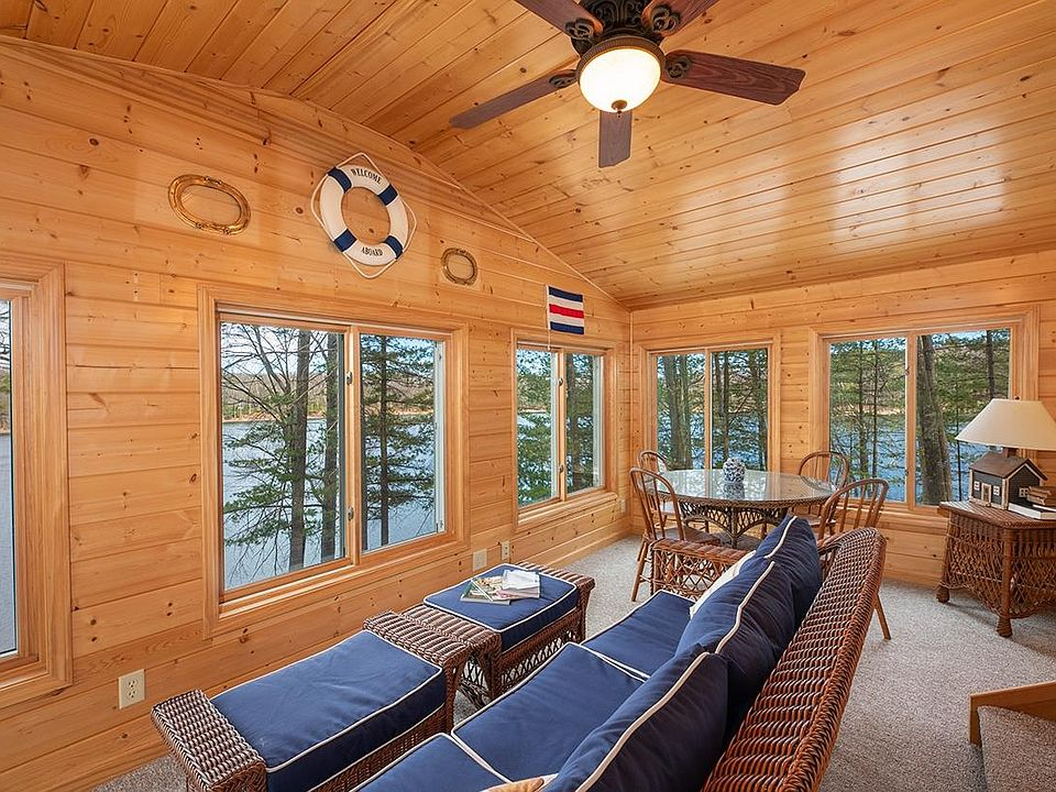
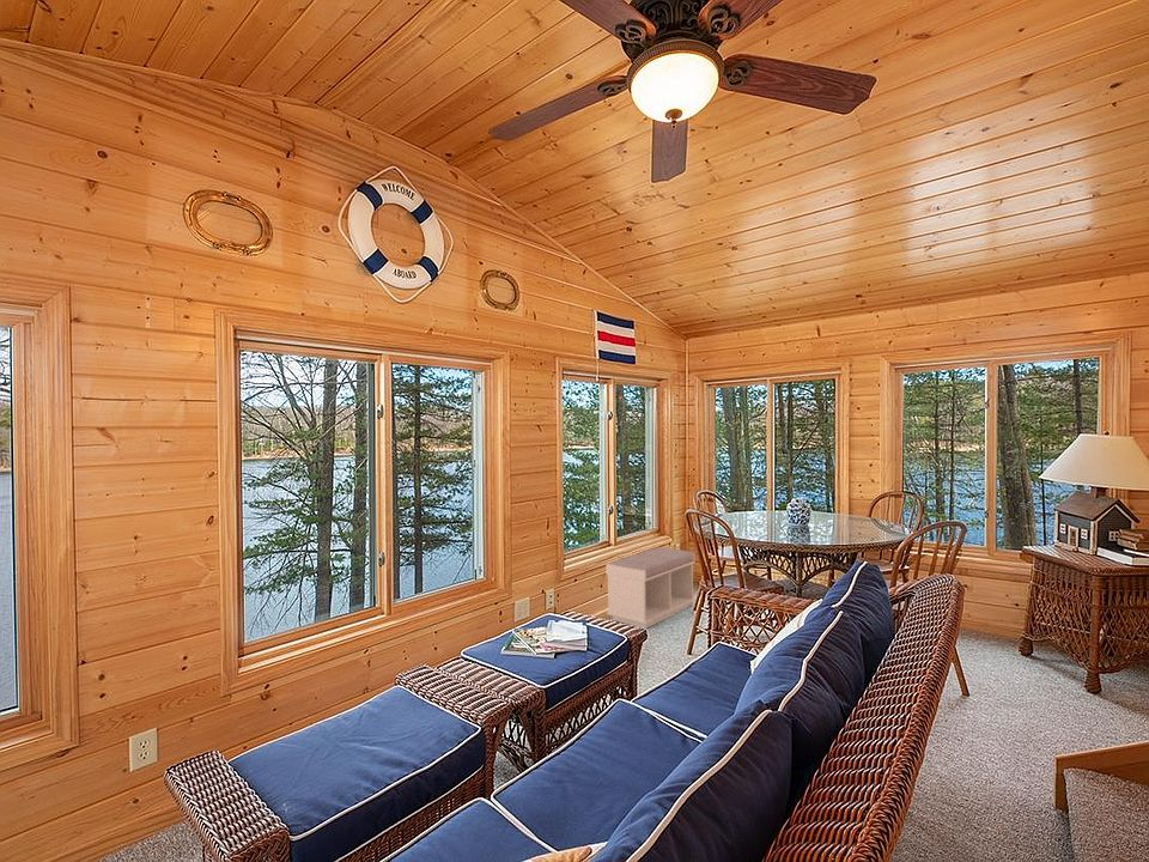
+ bench [604,546,697,630]
